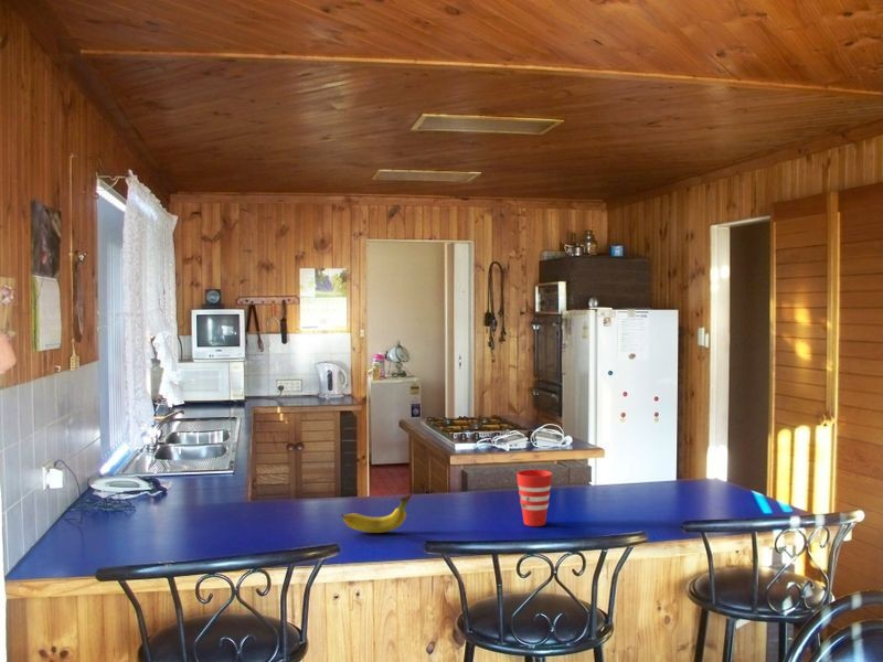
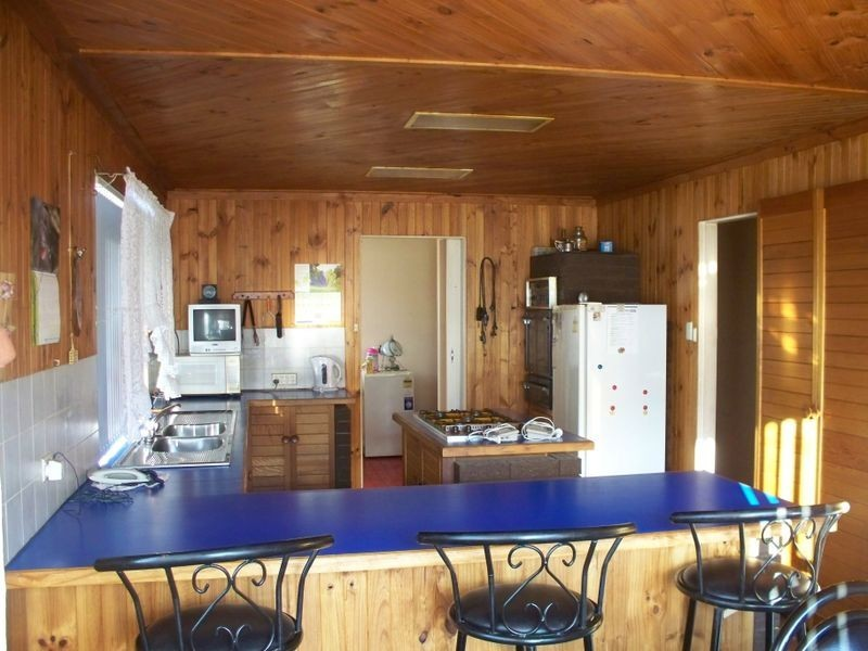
- fruit [340,492,413,534]
- cup [515,469,553,527]
